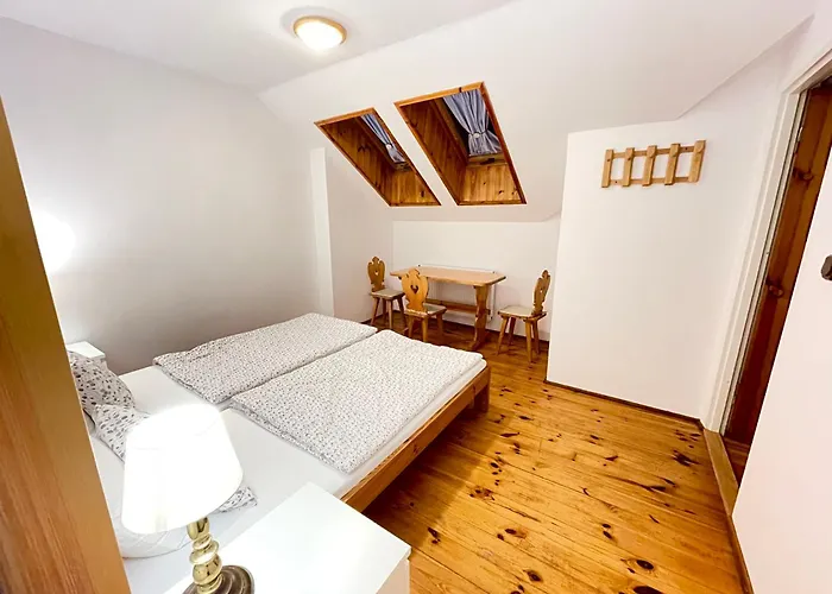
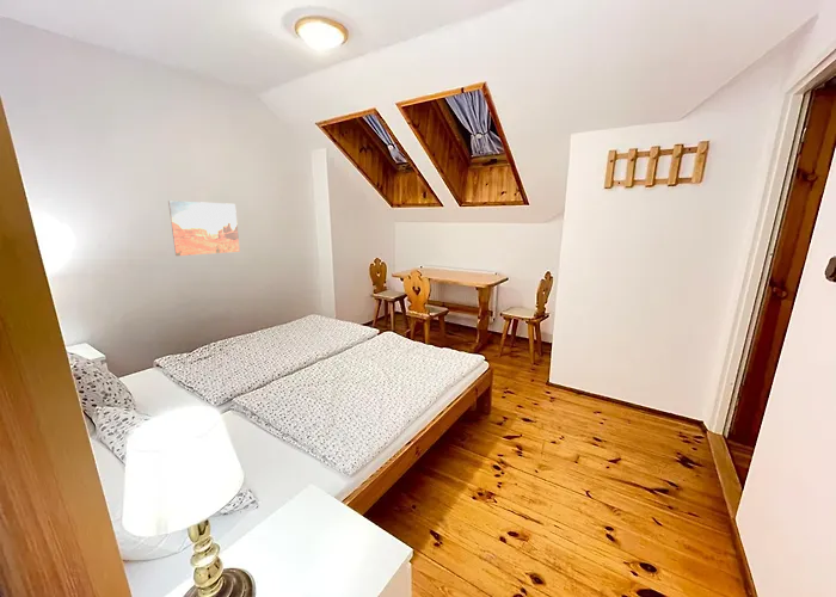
+ wall art [167,199,241,257]
